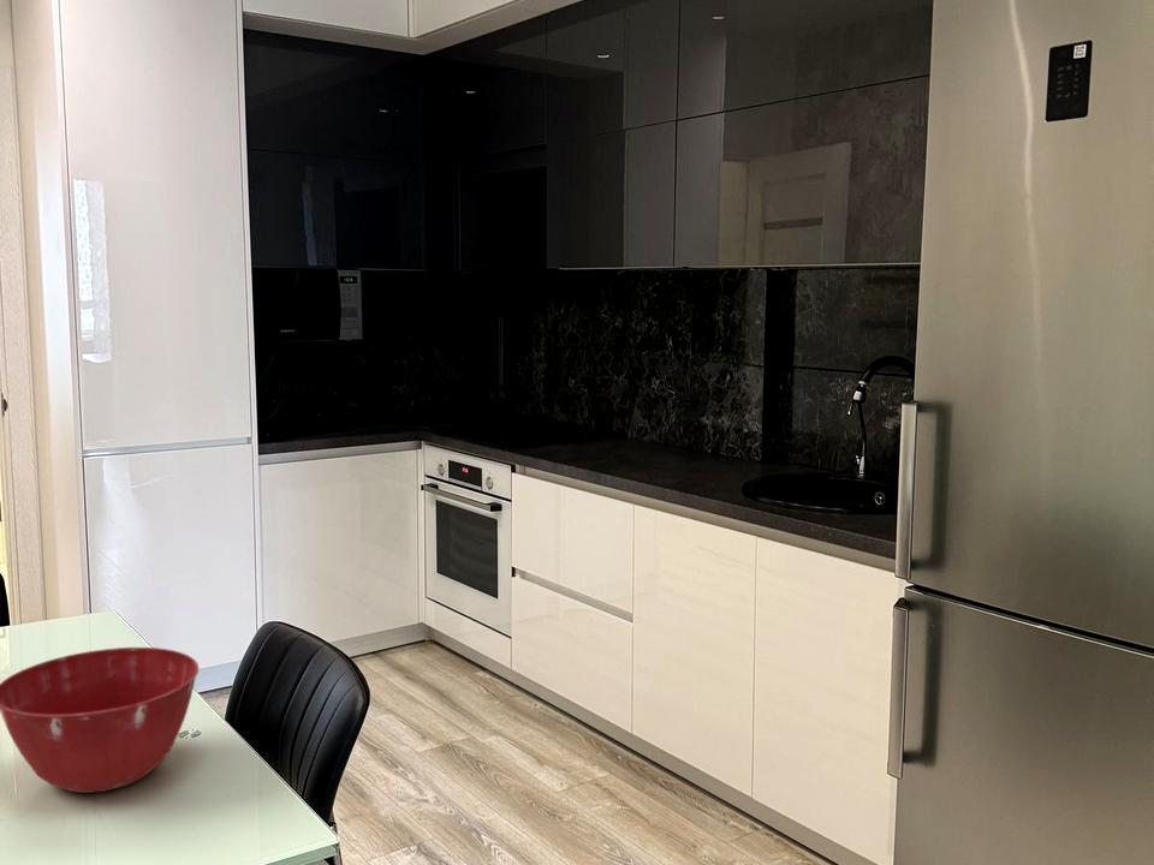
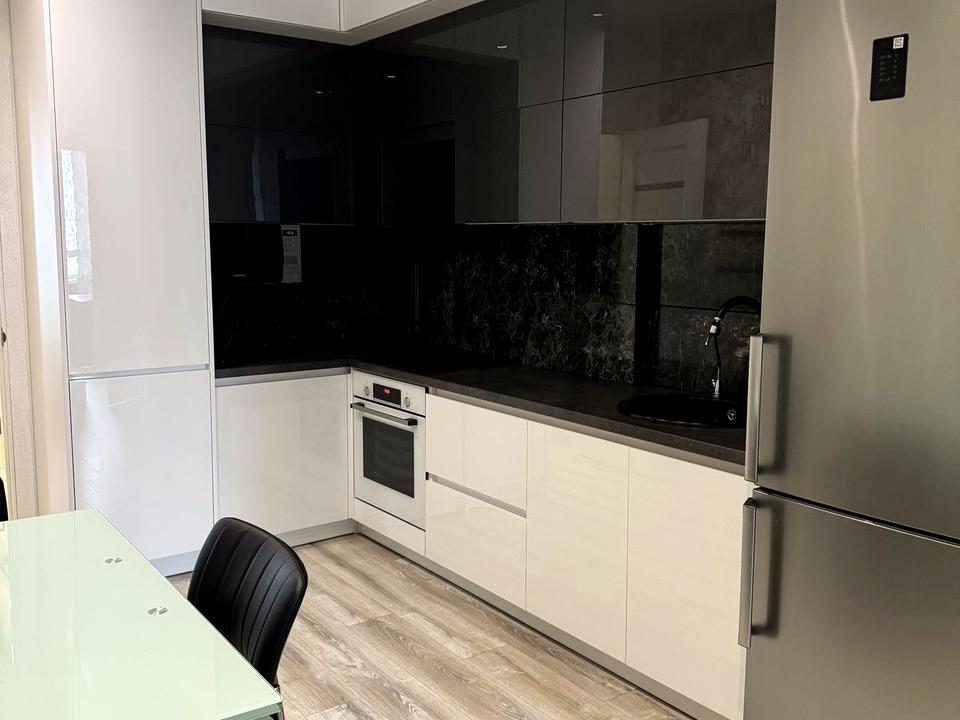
- mixing bowl [0,646,200,794]
